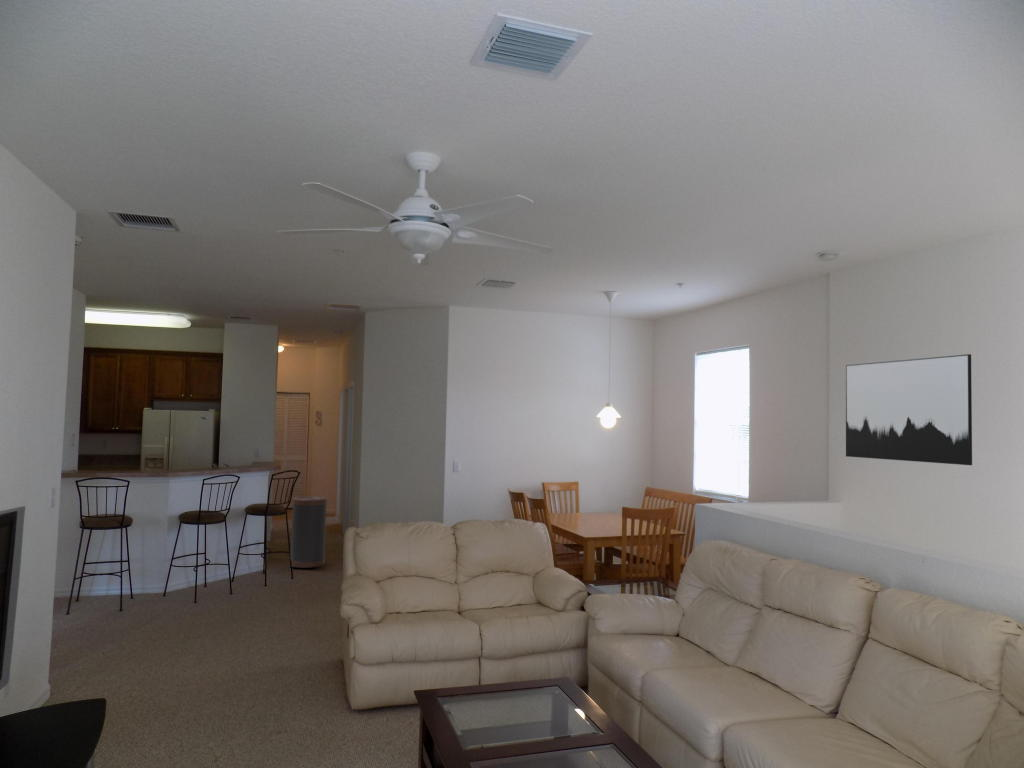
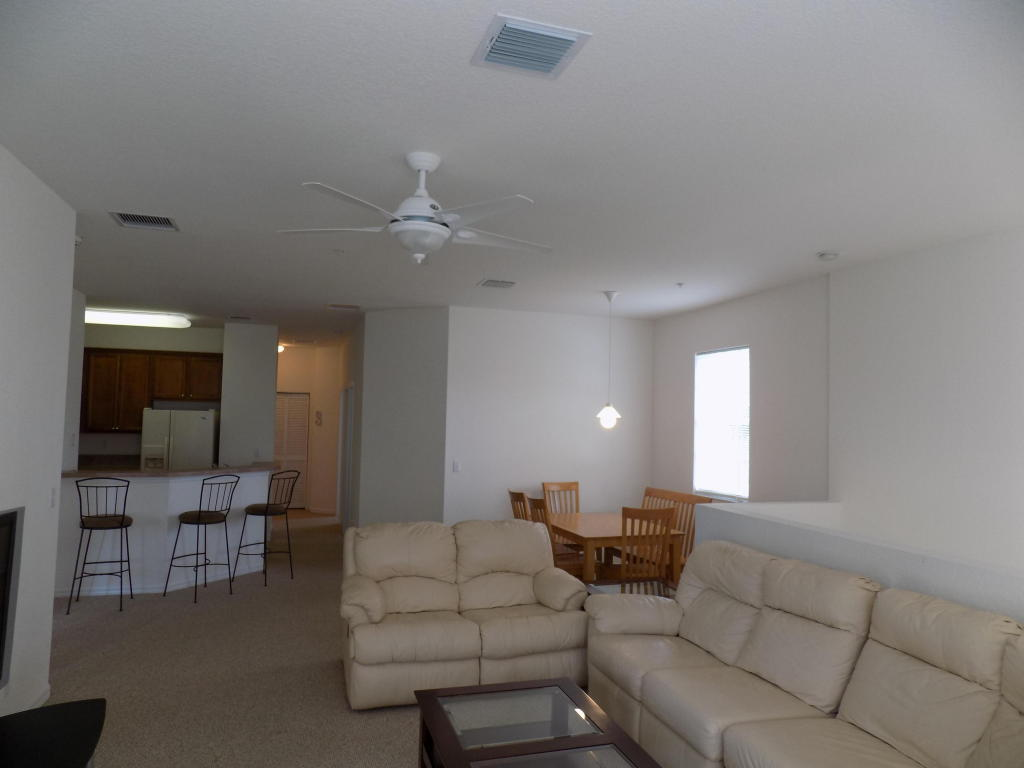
- trash can [290,495,328,569]
- wall art [845,353,973,466]
